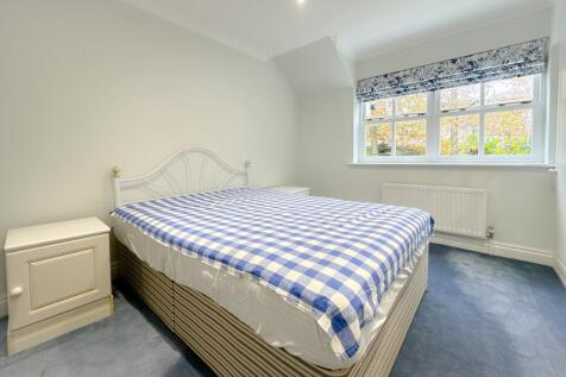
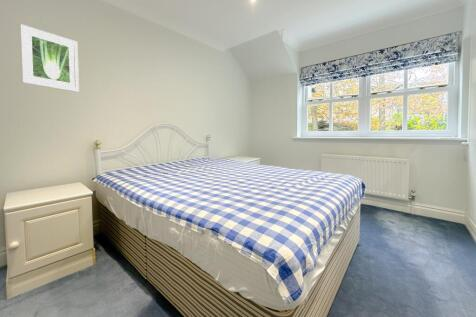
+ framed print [19,23,80,93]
